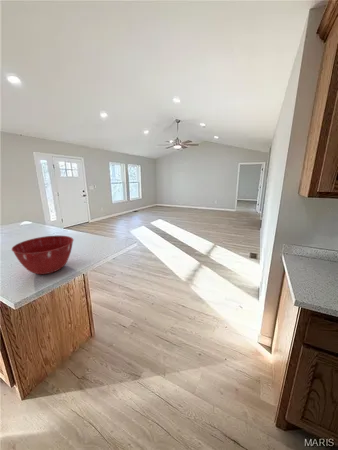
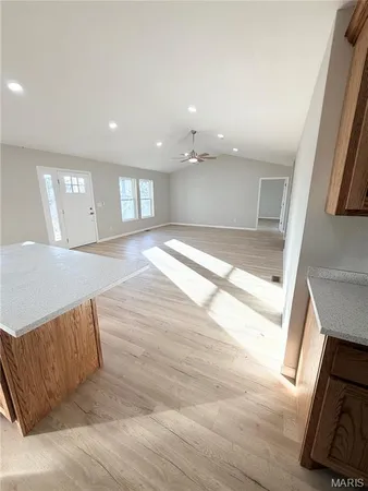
- mixing bowl [11,235,74,275]
